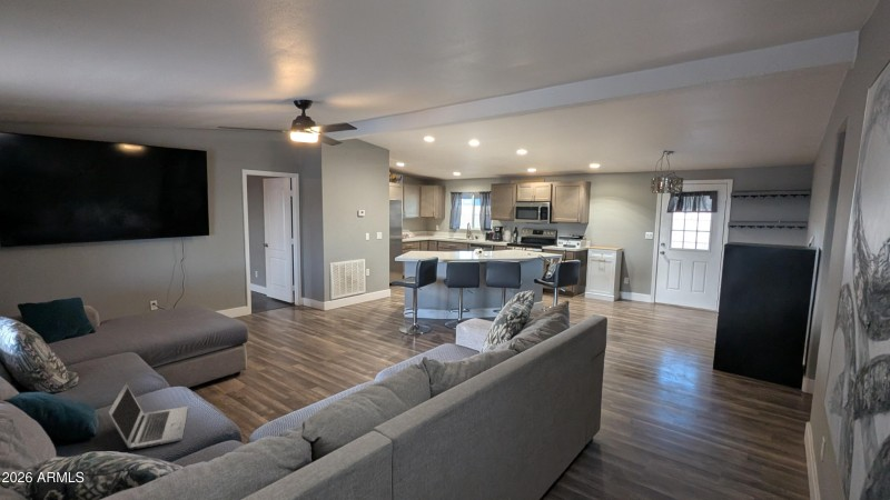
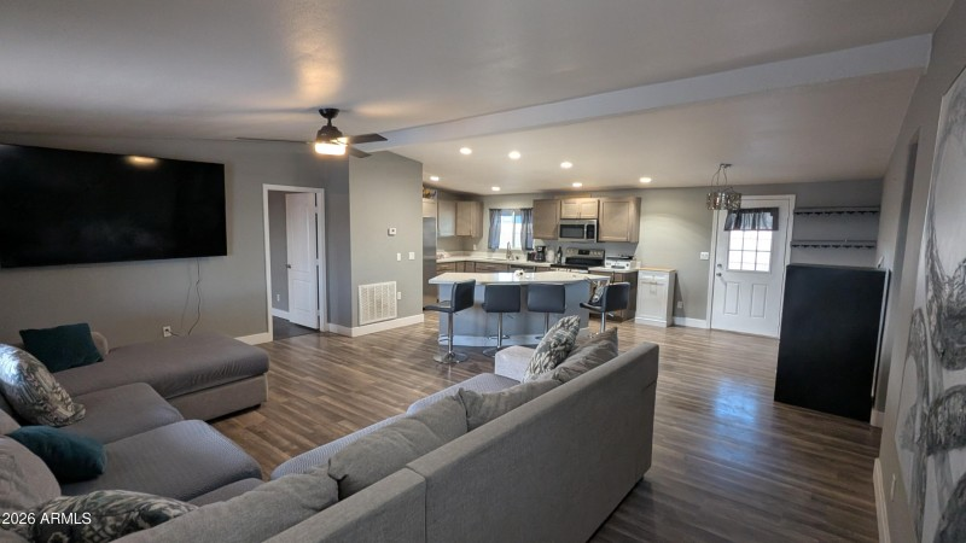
- laptop [106,382,189,451]
